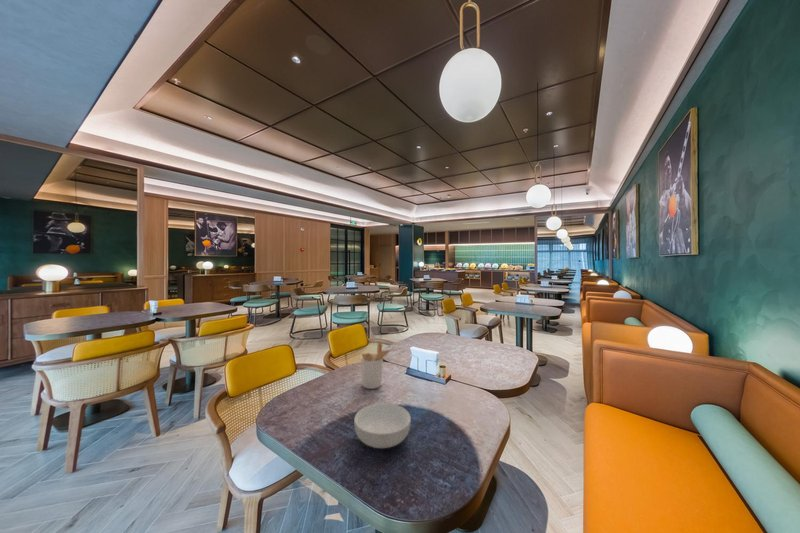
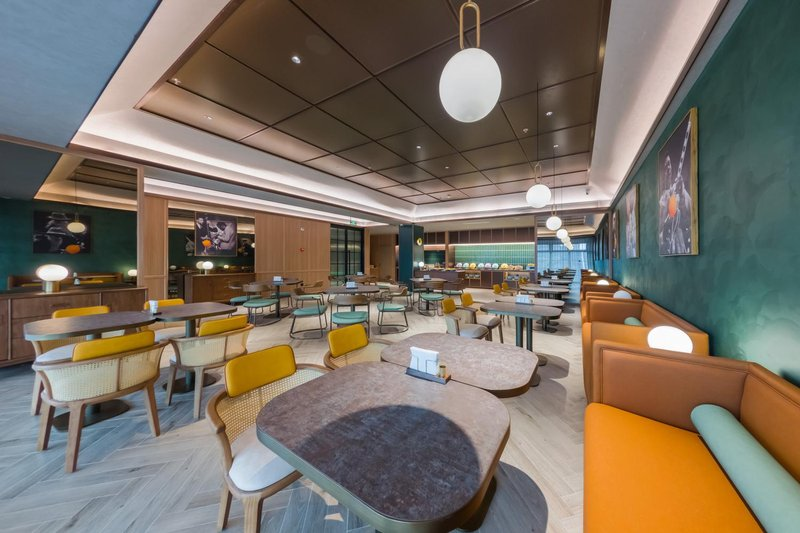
- cereal bowl [353,402,412,449]
- utensil holder [360,340,394,390]
